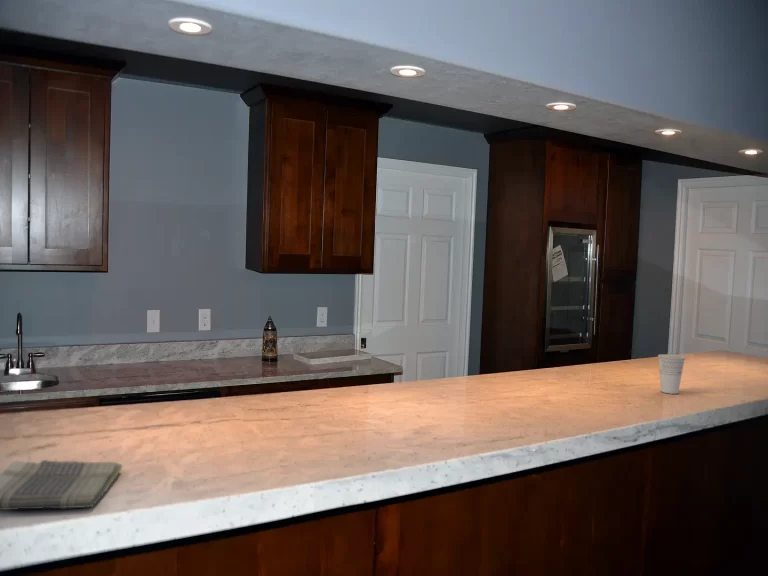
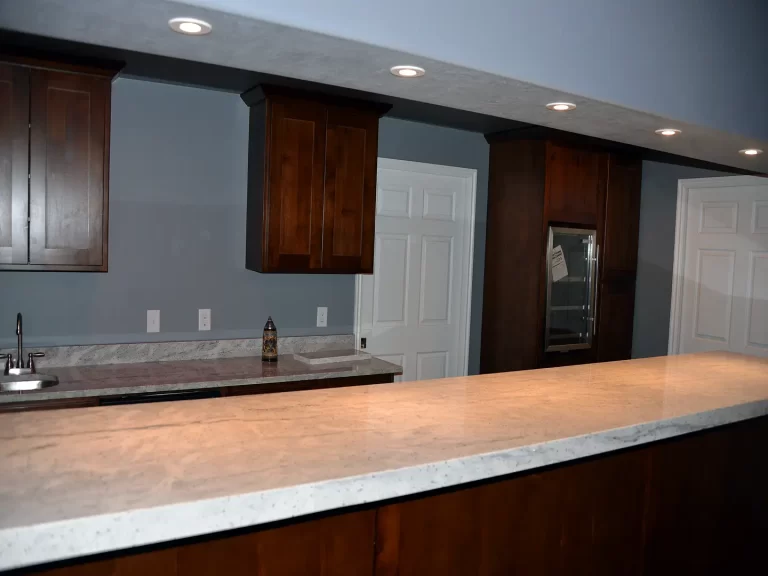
- dish towel [0,459,123,511]
- cup [657,353,687,395]
